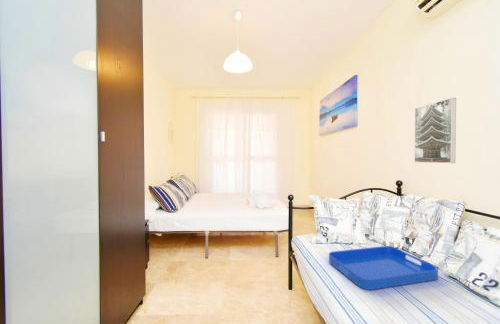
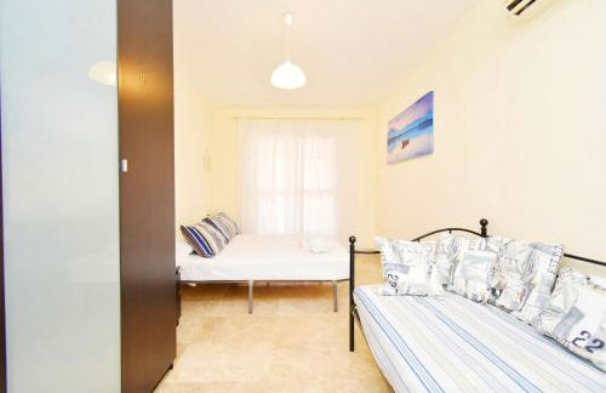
- serving tray [328,245,439,291]
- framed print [414,97,457,164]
